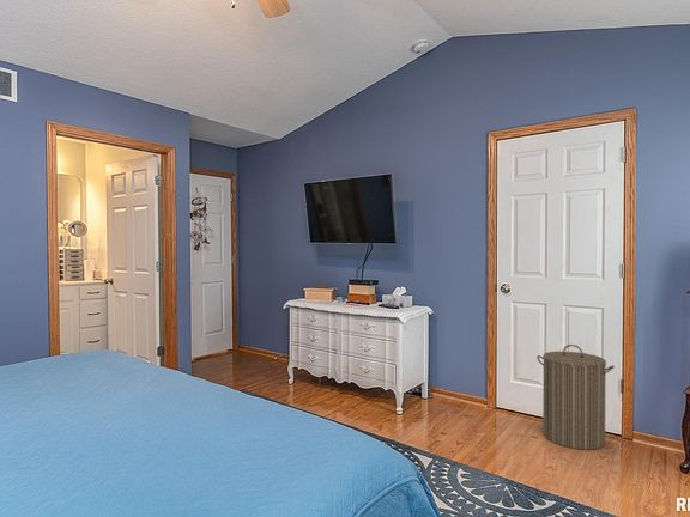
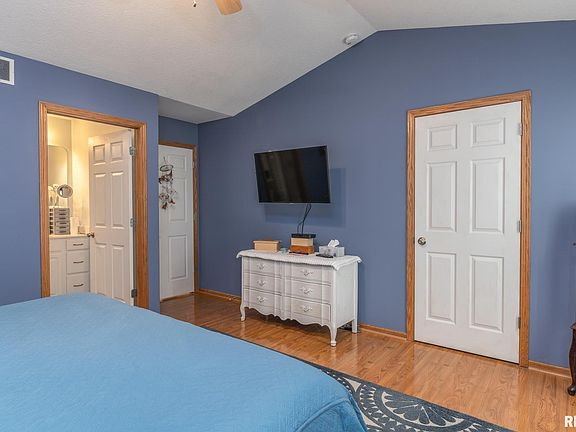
- laundry hamper [535,343,616,451]
